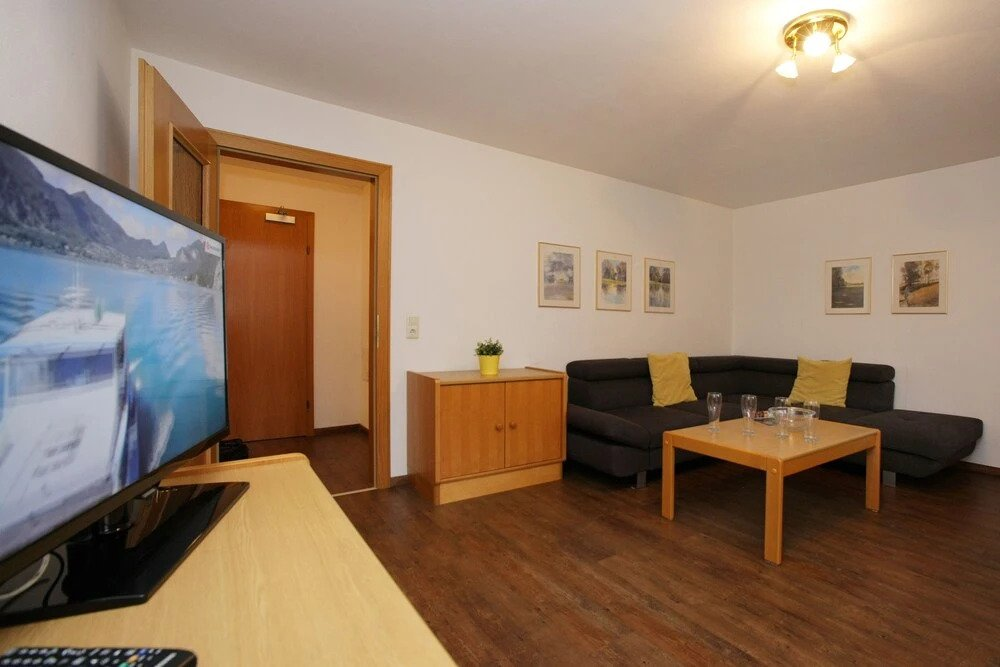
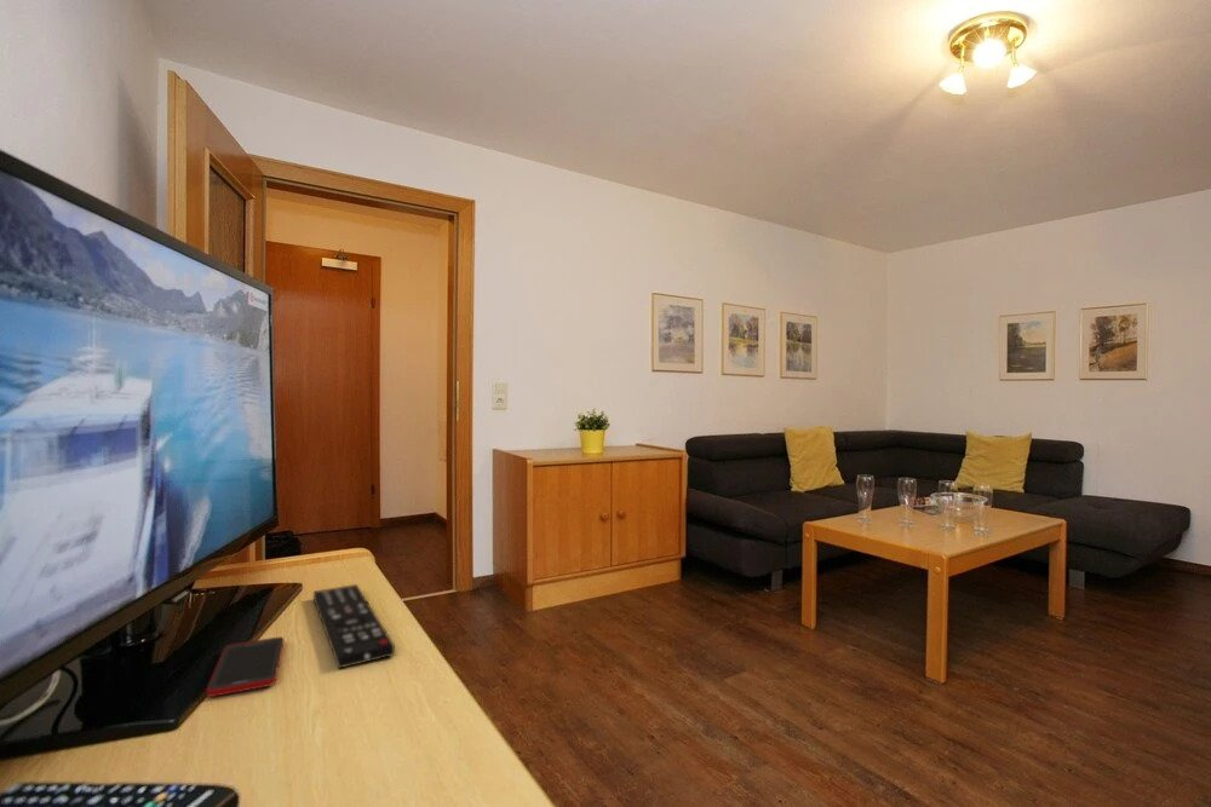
+ cell phone [206,635,285,698]
+ remote control [312,583,396,669]
